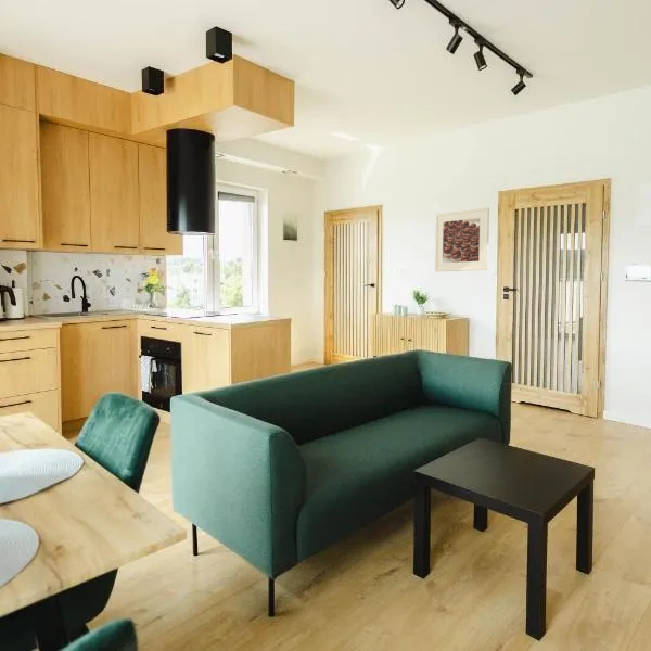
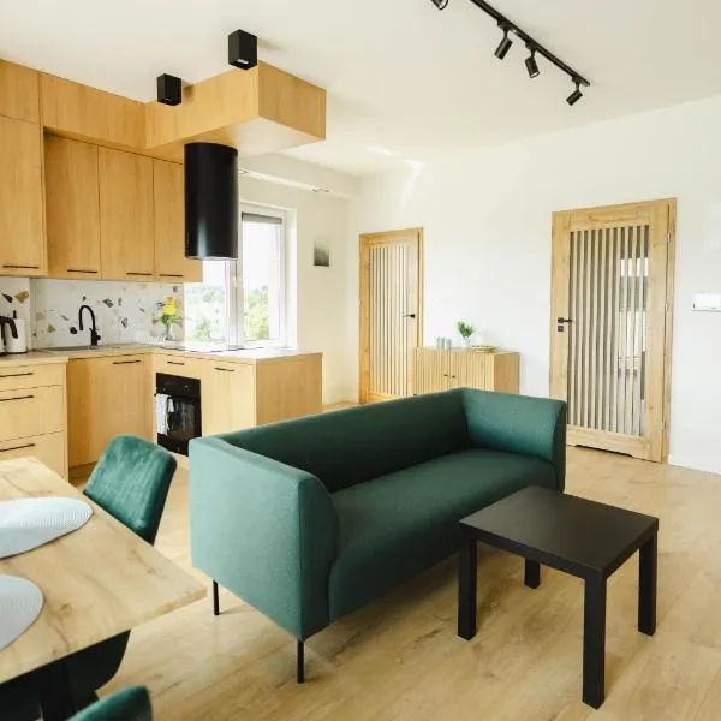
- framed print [434,206,490,272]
